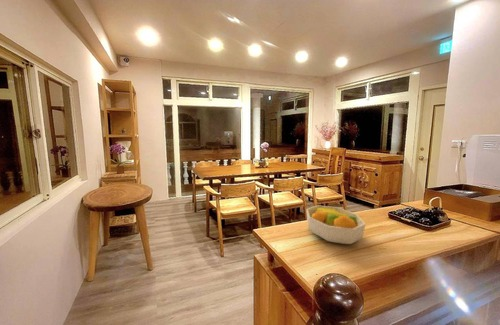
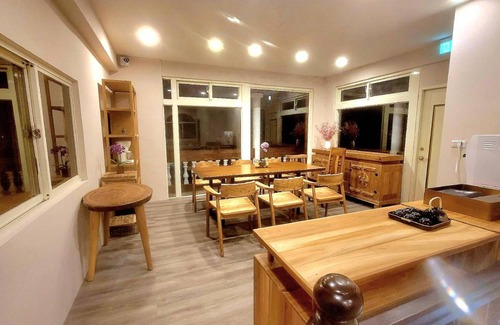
- fruit bowl [305,205,366,245]
